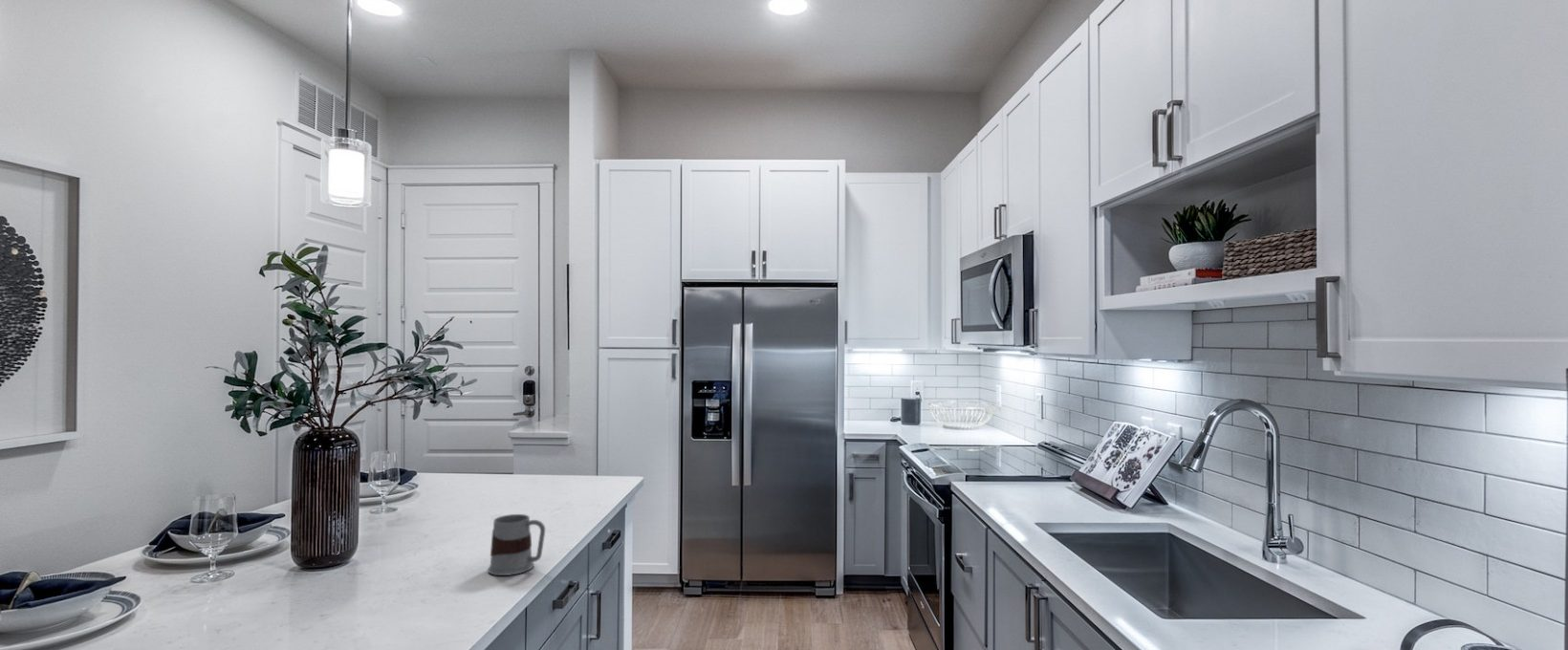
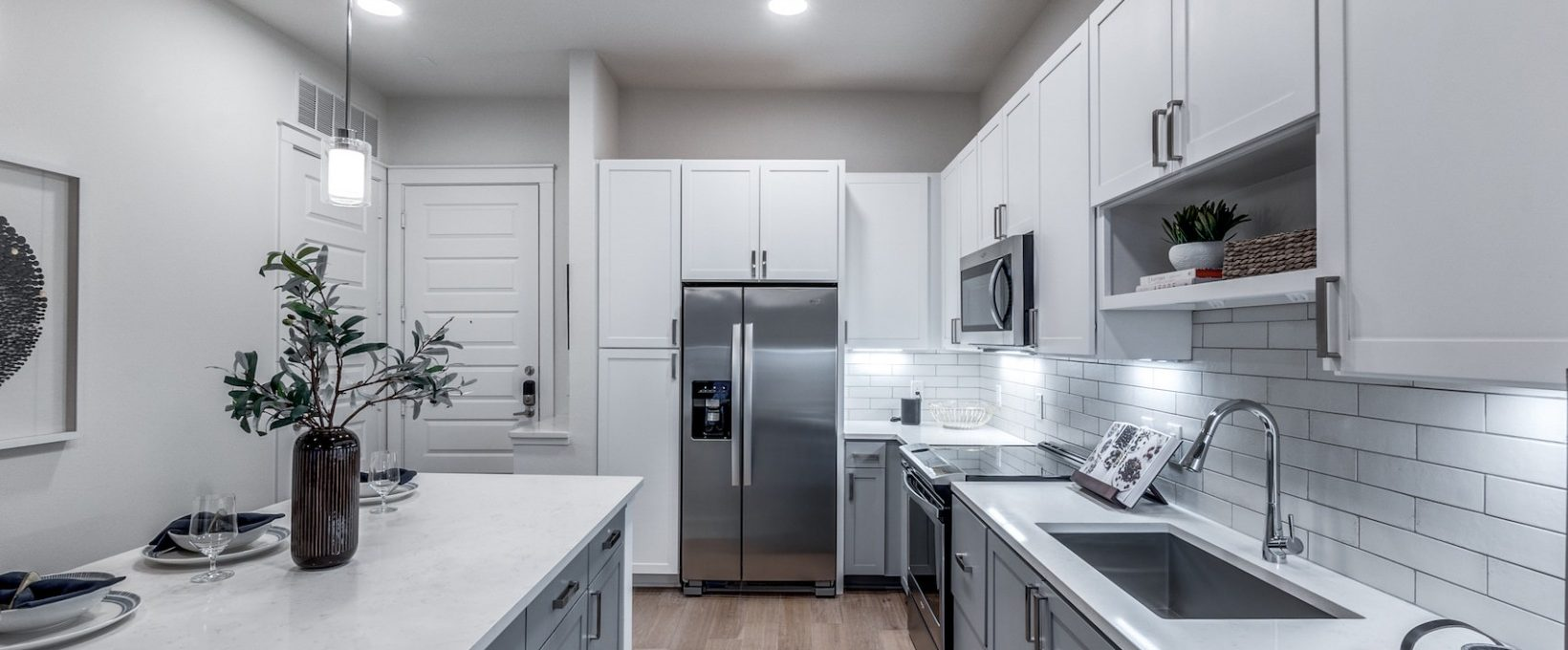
- mug [487,513,546,576]
